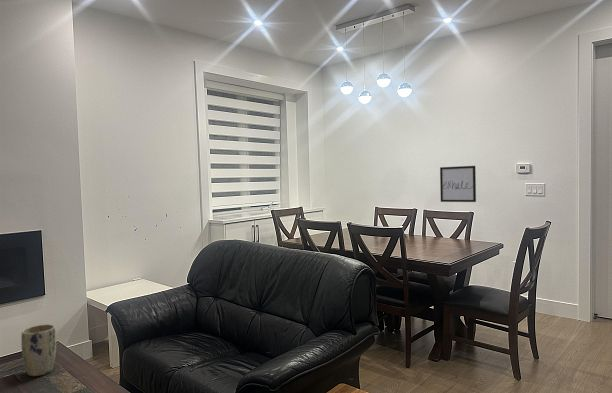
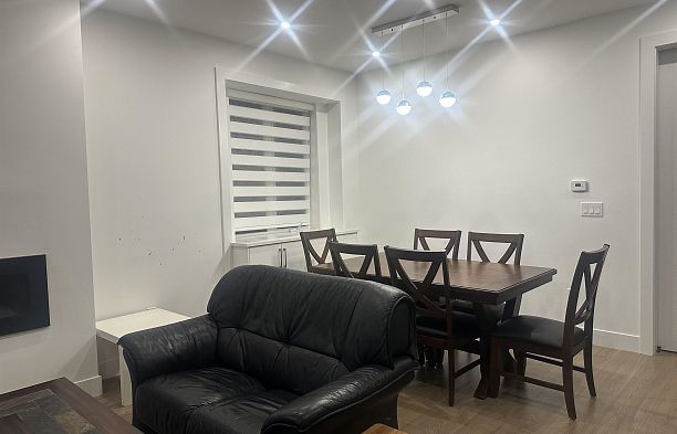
- plant pot [20,323,57,377]
- wall art [439,165,477,203]
